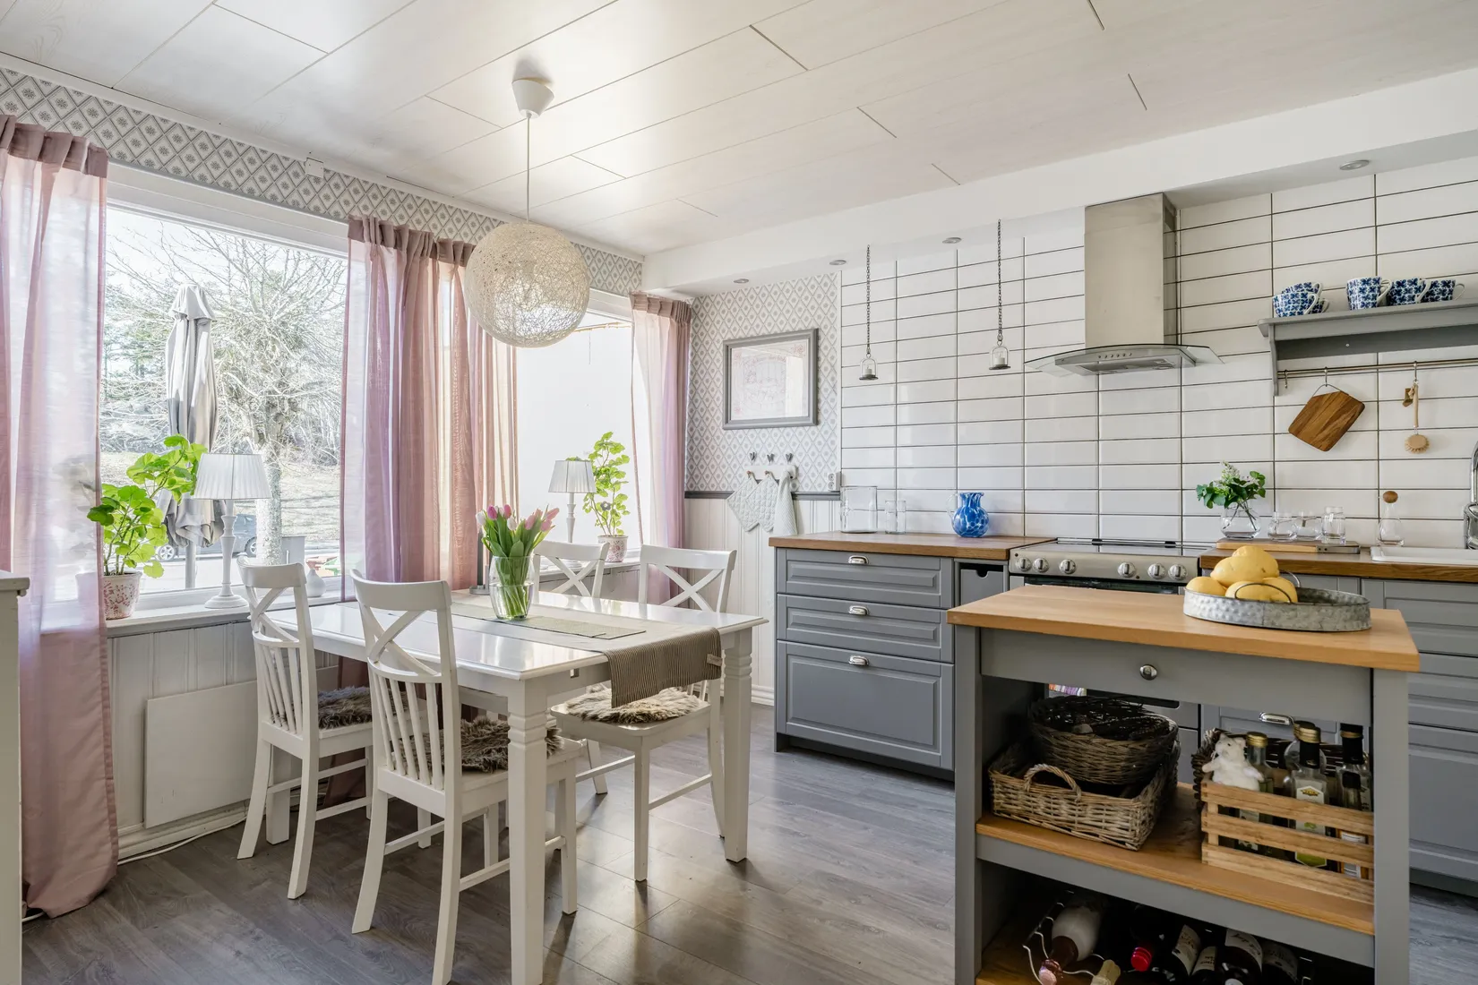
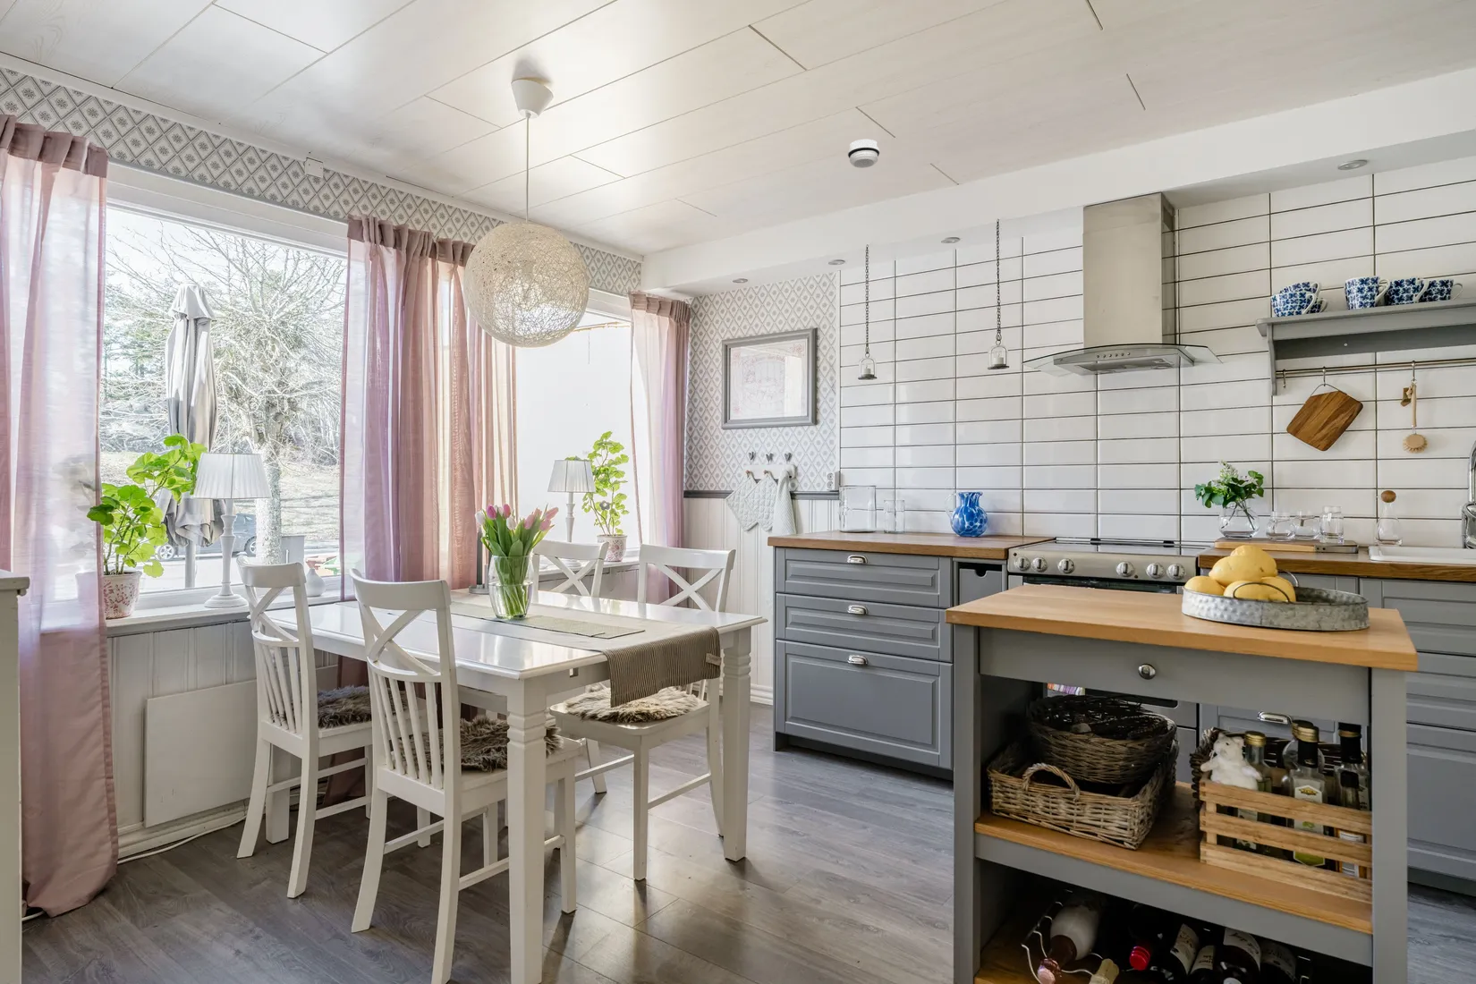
+ smoke detector [847,138,881,169]
